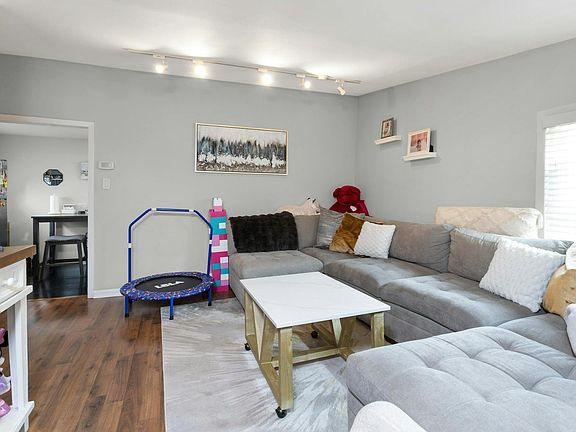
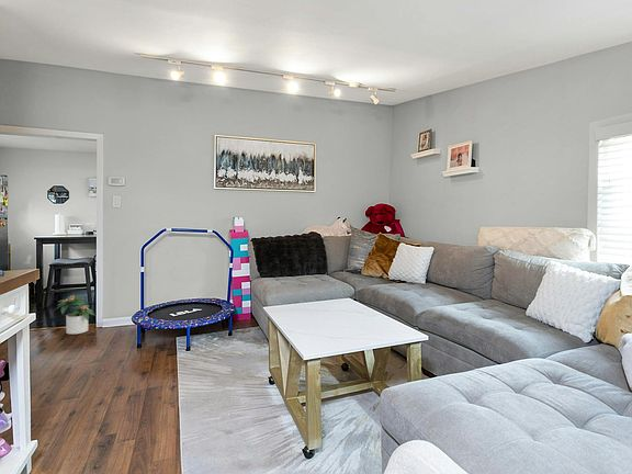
+ potted plant [55,293,95,336]
